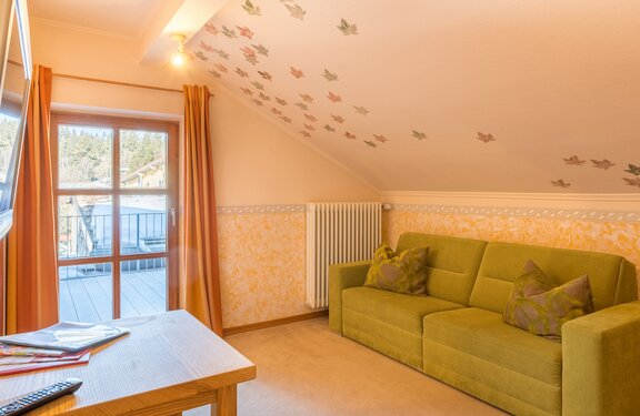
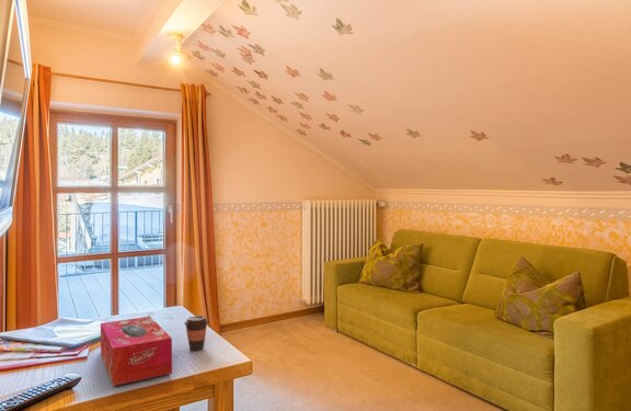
+ coffee cup [183,315,209,352]
+ tissue box [100,316,173,387]
